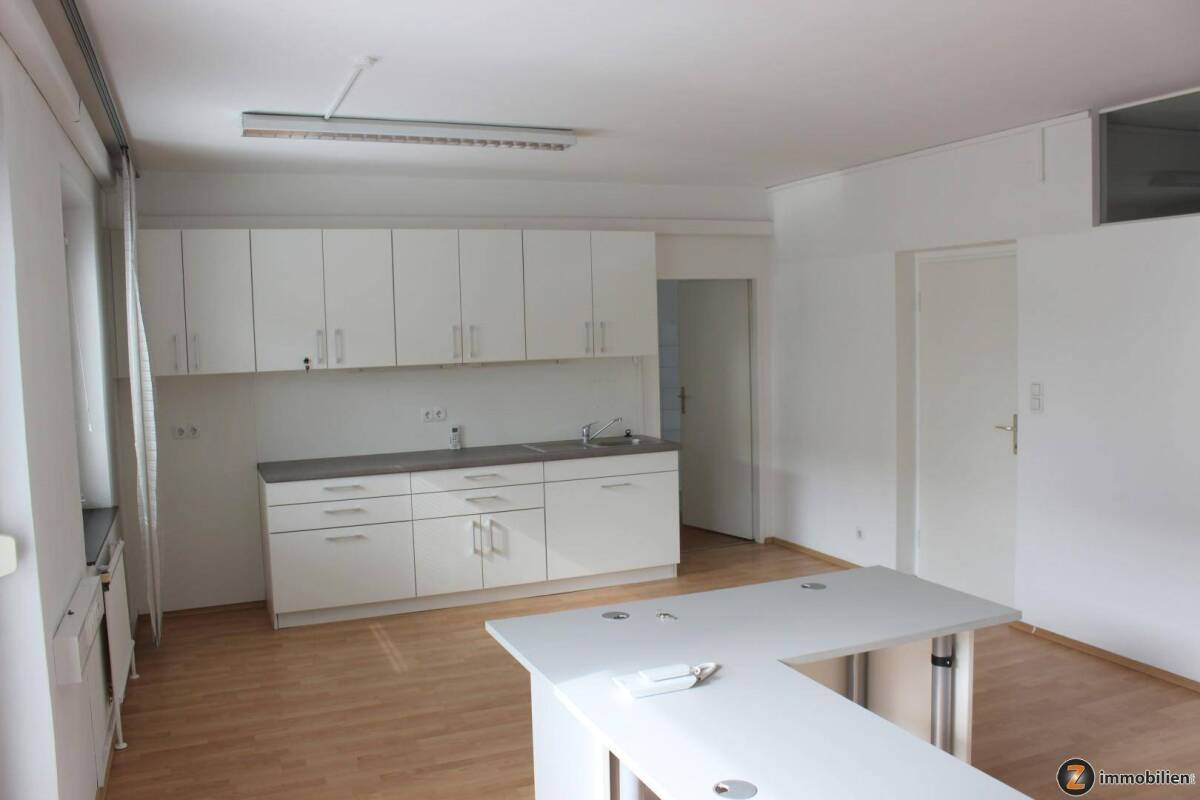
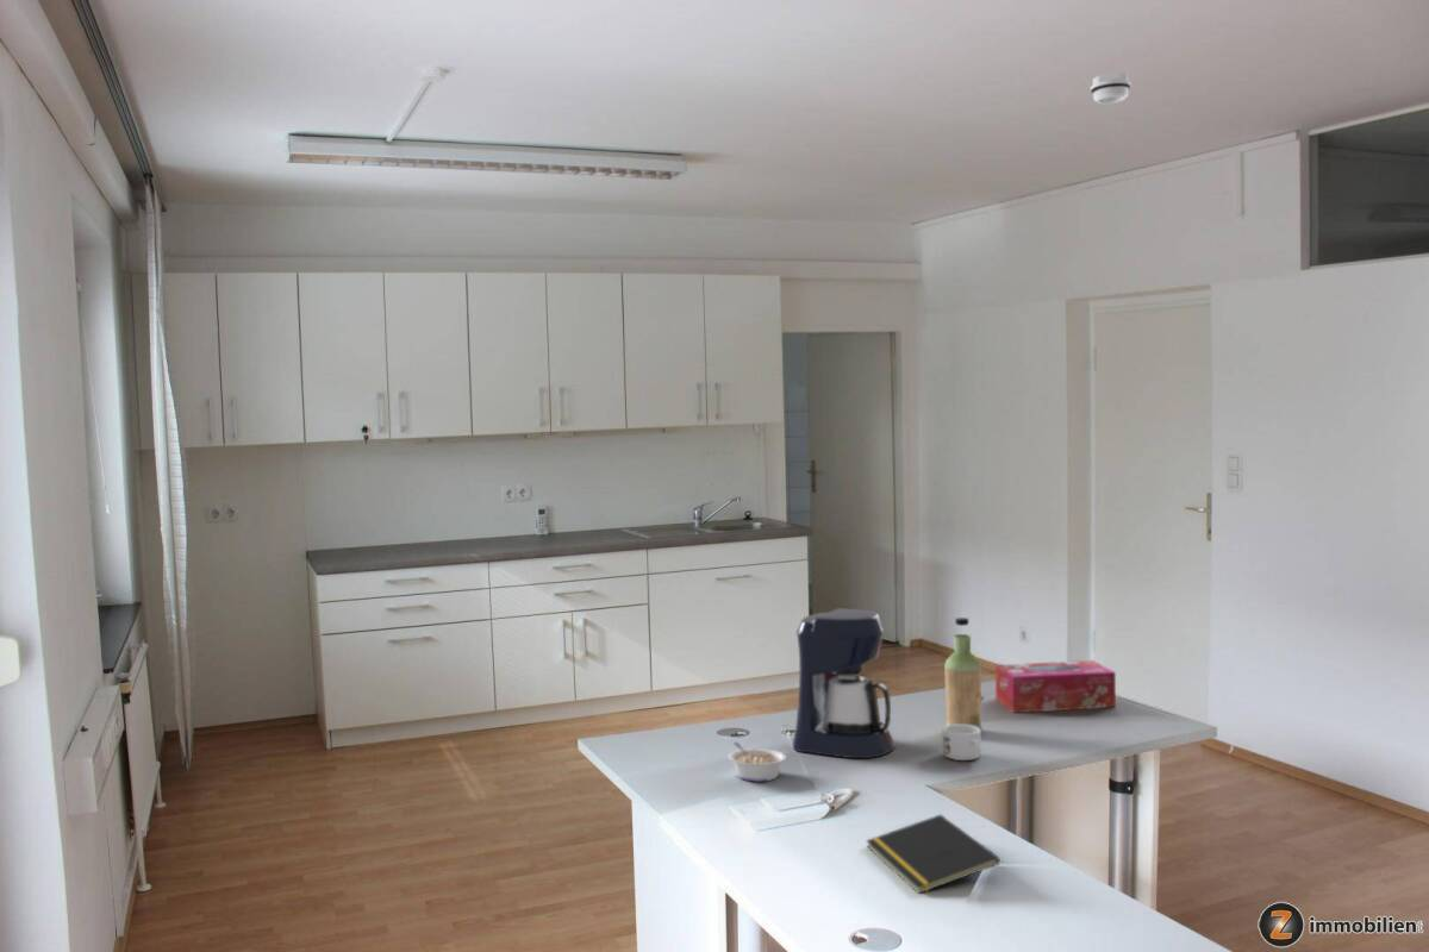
+ coffee maker [791,607,897,759]
+ smoke detector [1090,71,1132,105]
+ notepad [865,813,1001,895]
+ bottle [943,616,984,732]
+ mug [942,725,982,762]
+ tissue box [994,659,1117,714]
+ legume [728,741,787,783]
